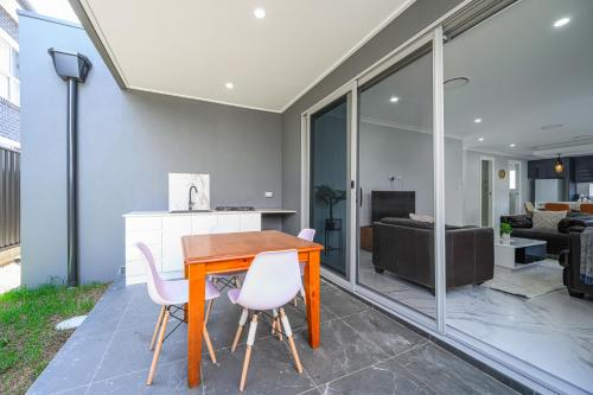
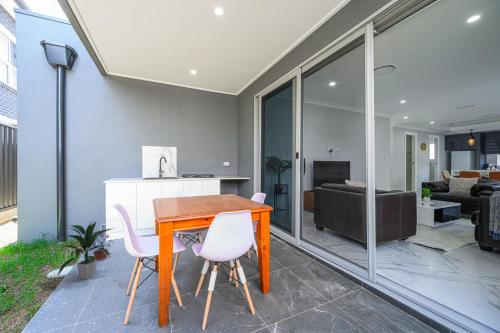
+ potted plant [90,231,115,262]
+ indoor plant [57,219,116,280]
